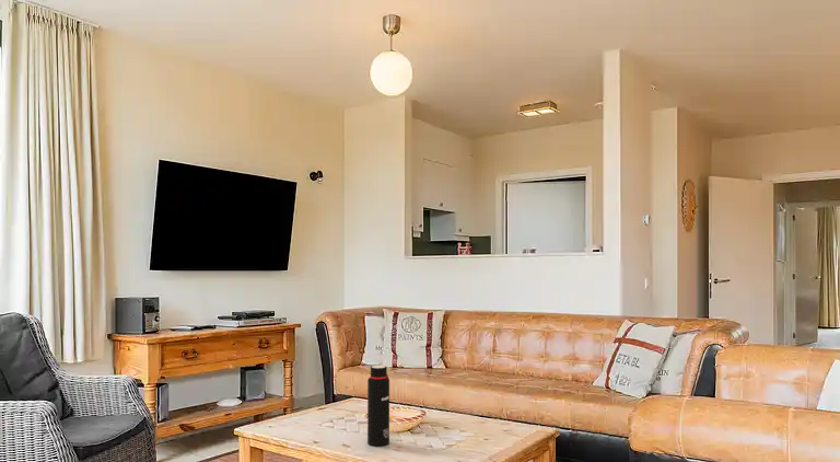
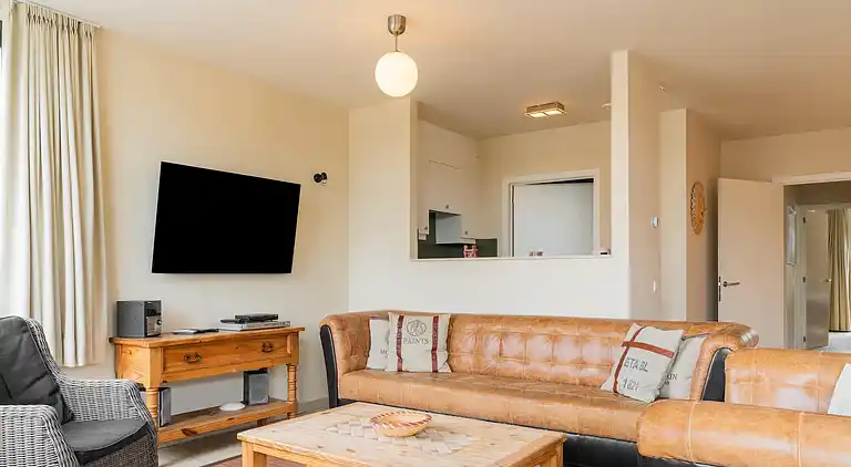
- water bottle [366,365,390,447]
